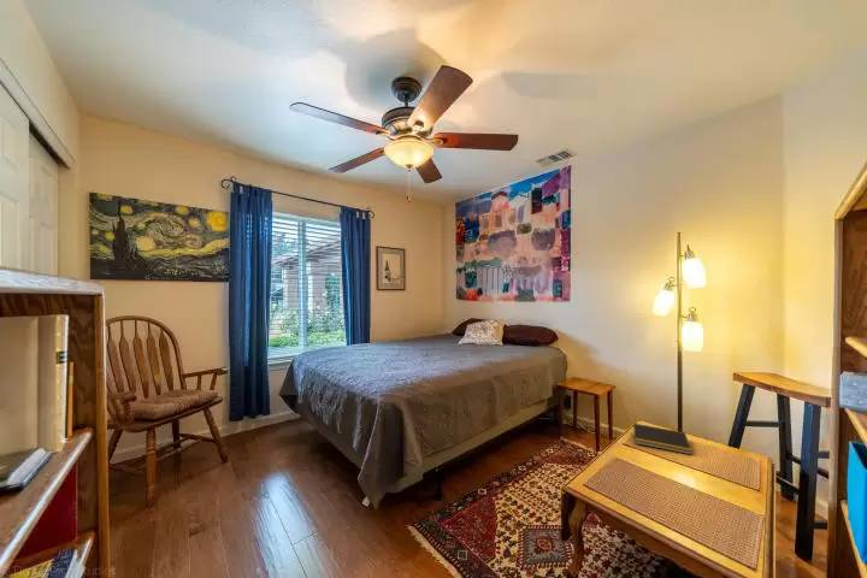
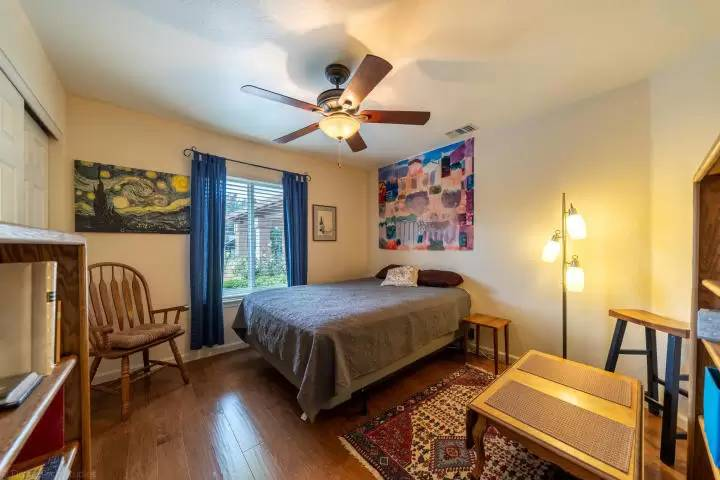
- notepad [631,423,694,455]
